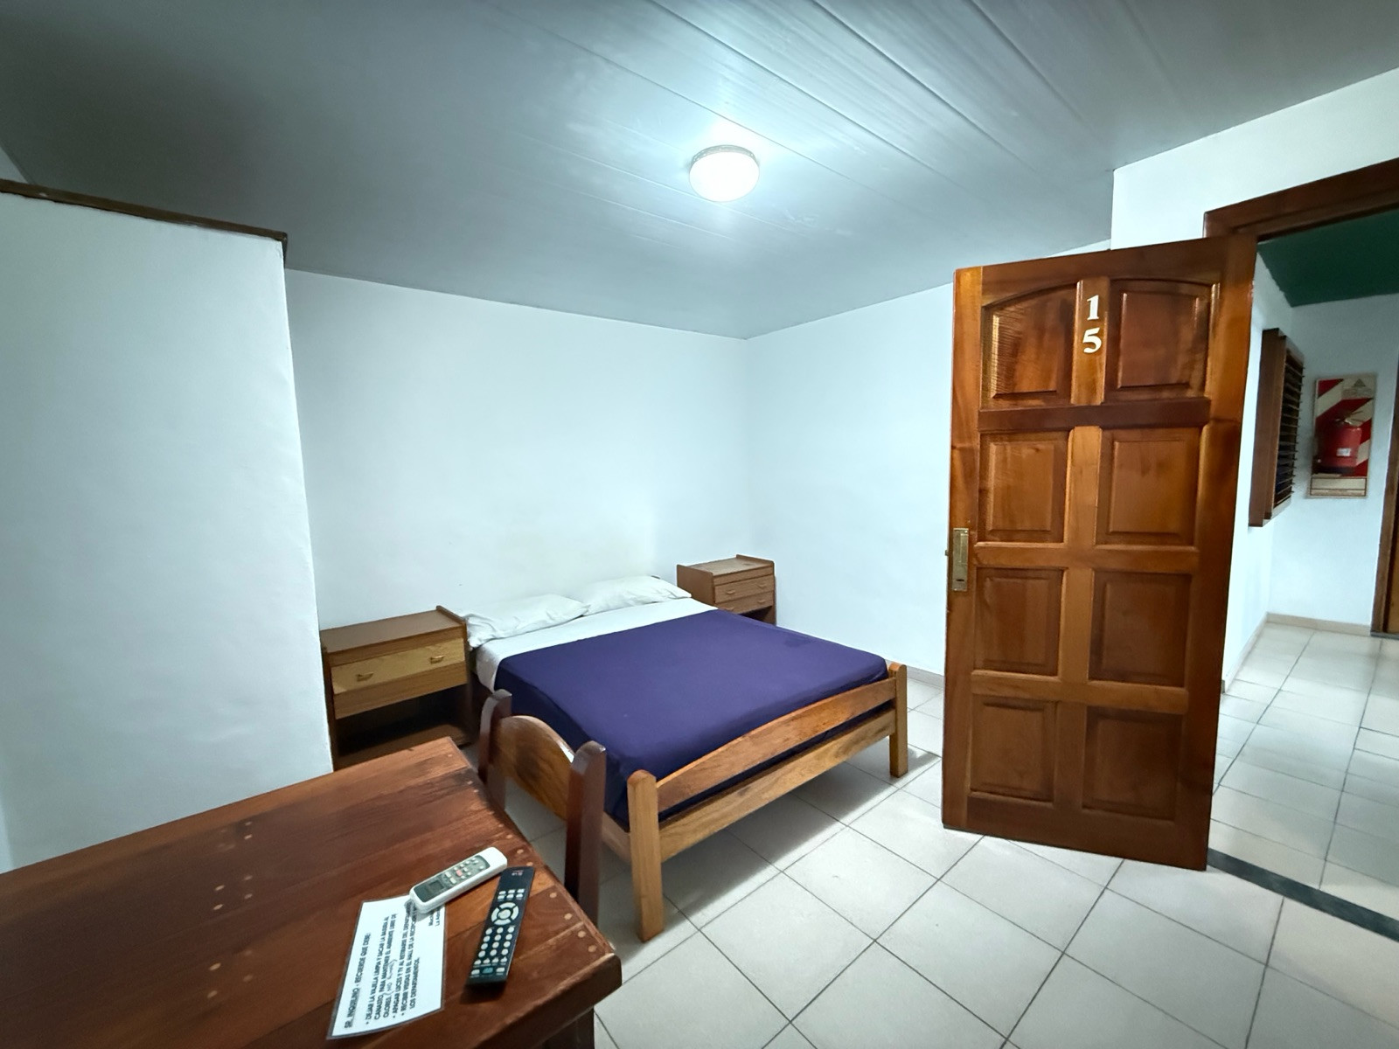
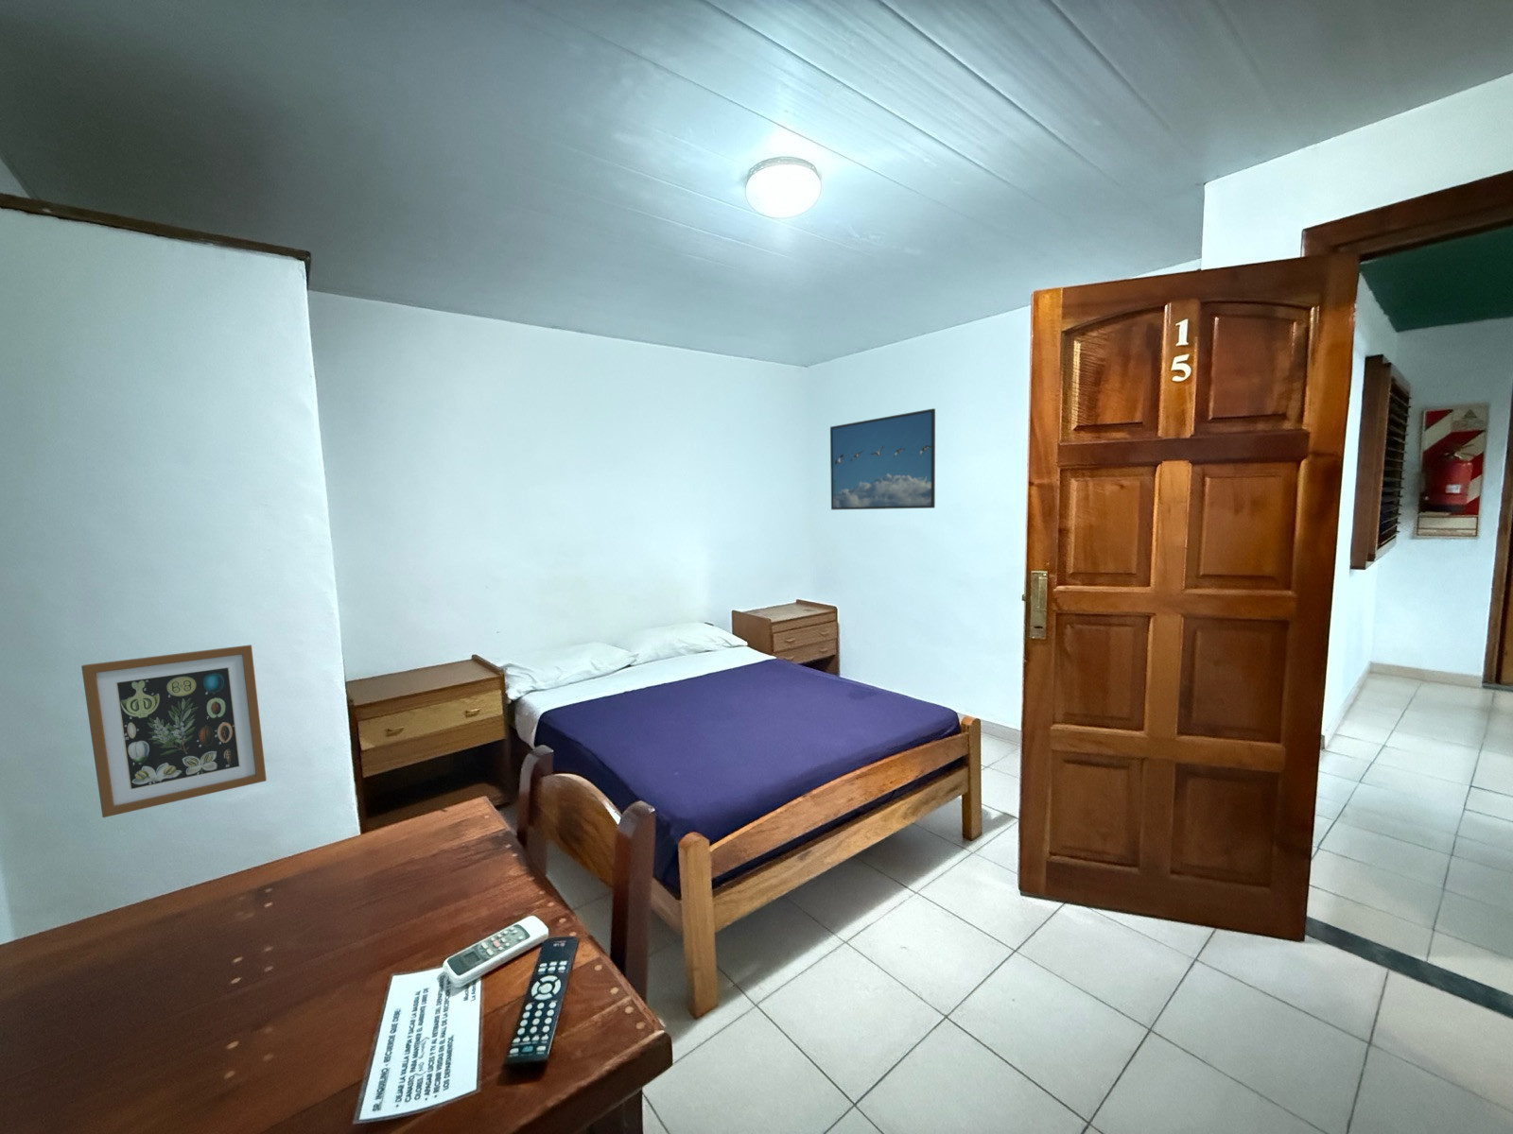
+ wall art [80,643,268,818]
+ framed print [829,407,936,510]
